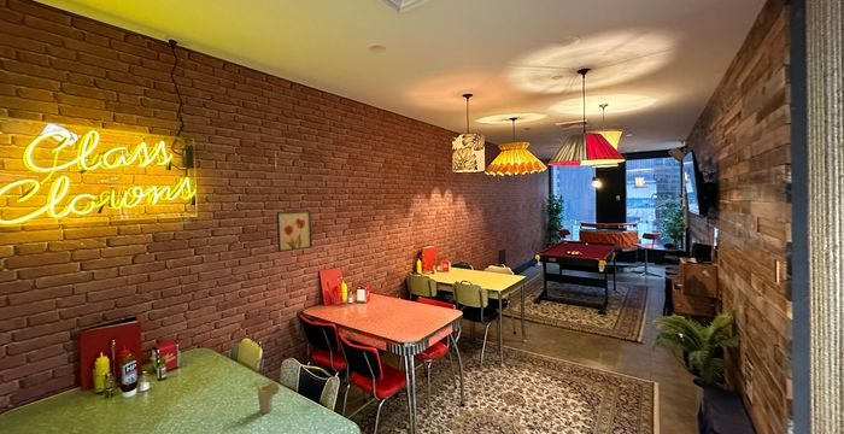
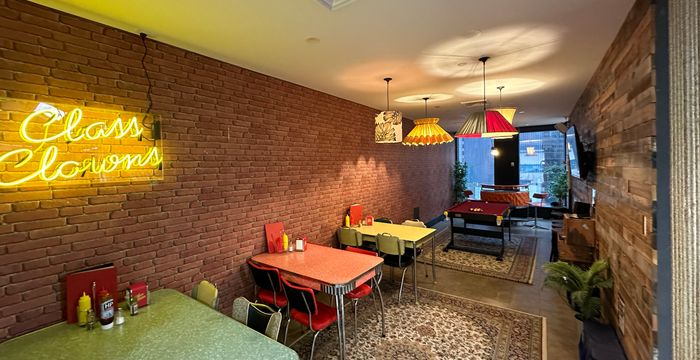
- cup [254,381,281,415]
- wall art [275,210,313,253]
